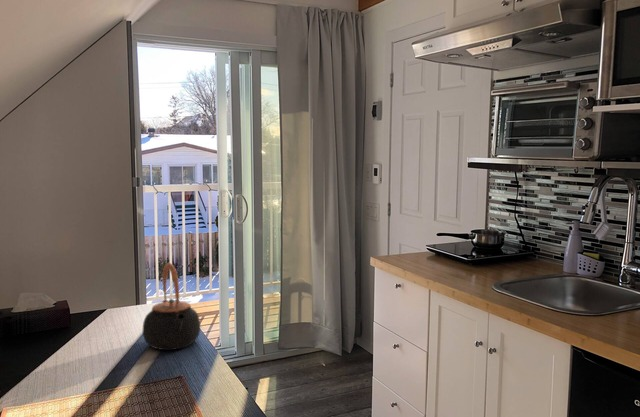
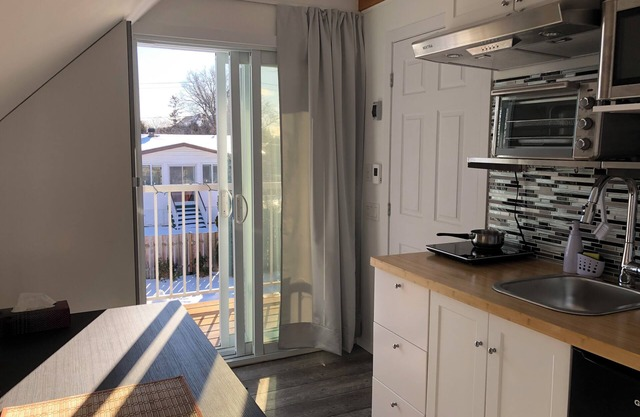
- teapot [142,262,201,351]
